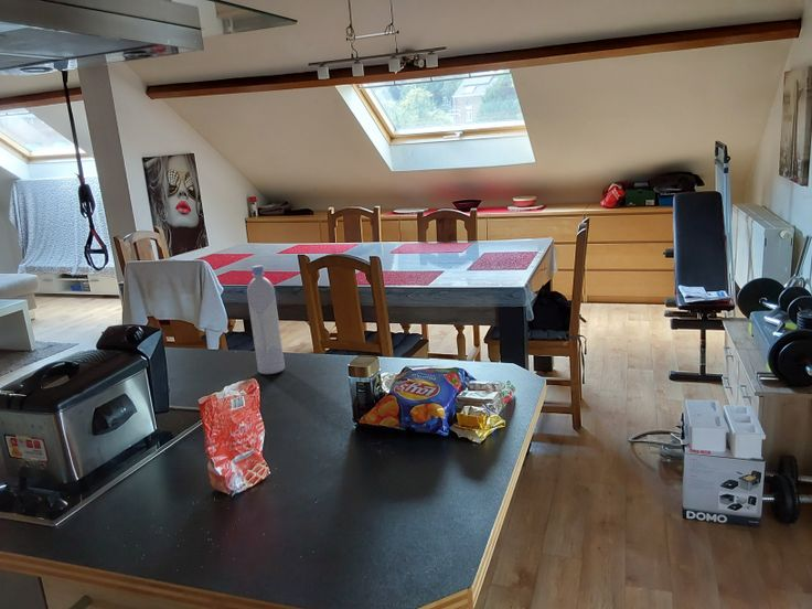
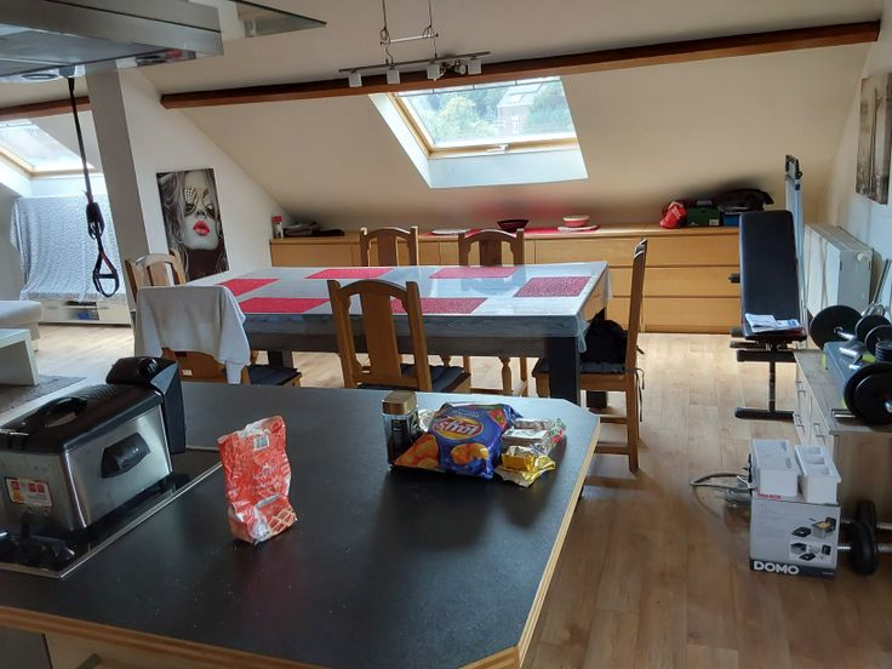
- bottle [246,265,286,375]
